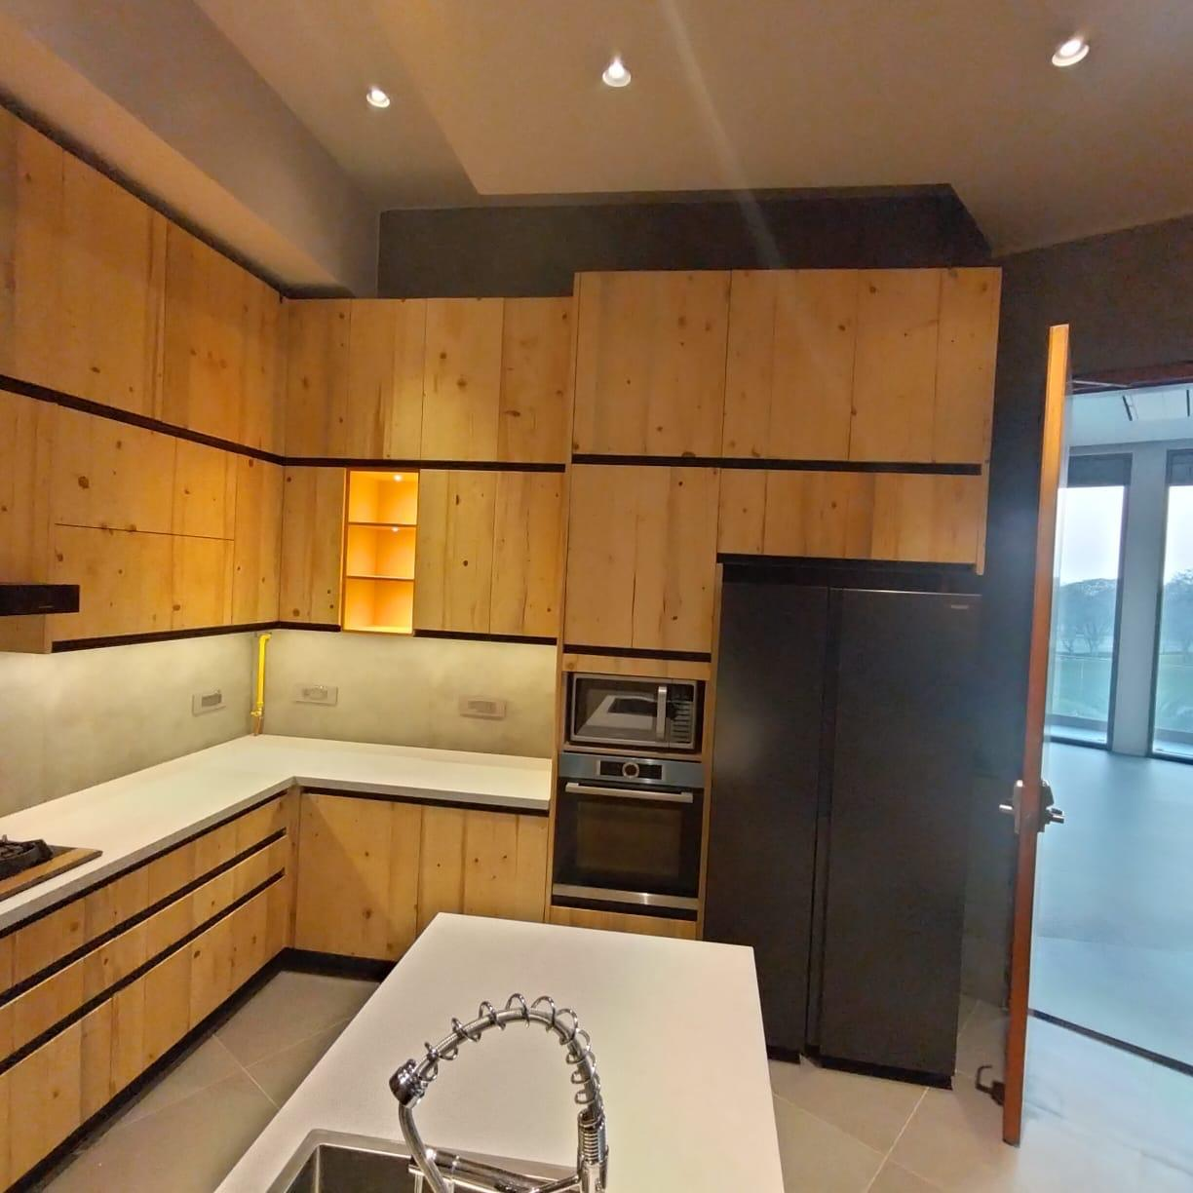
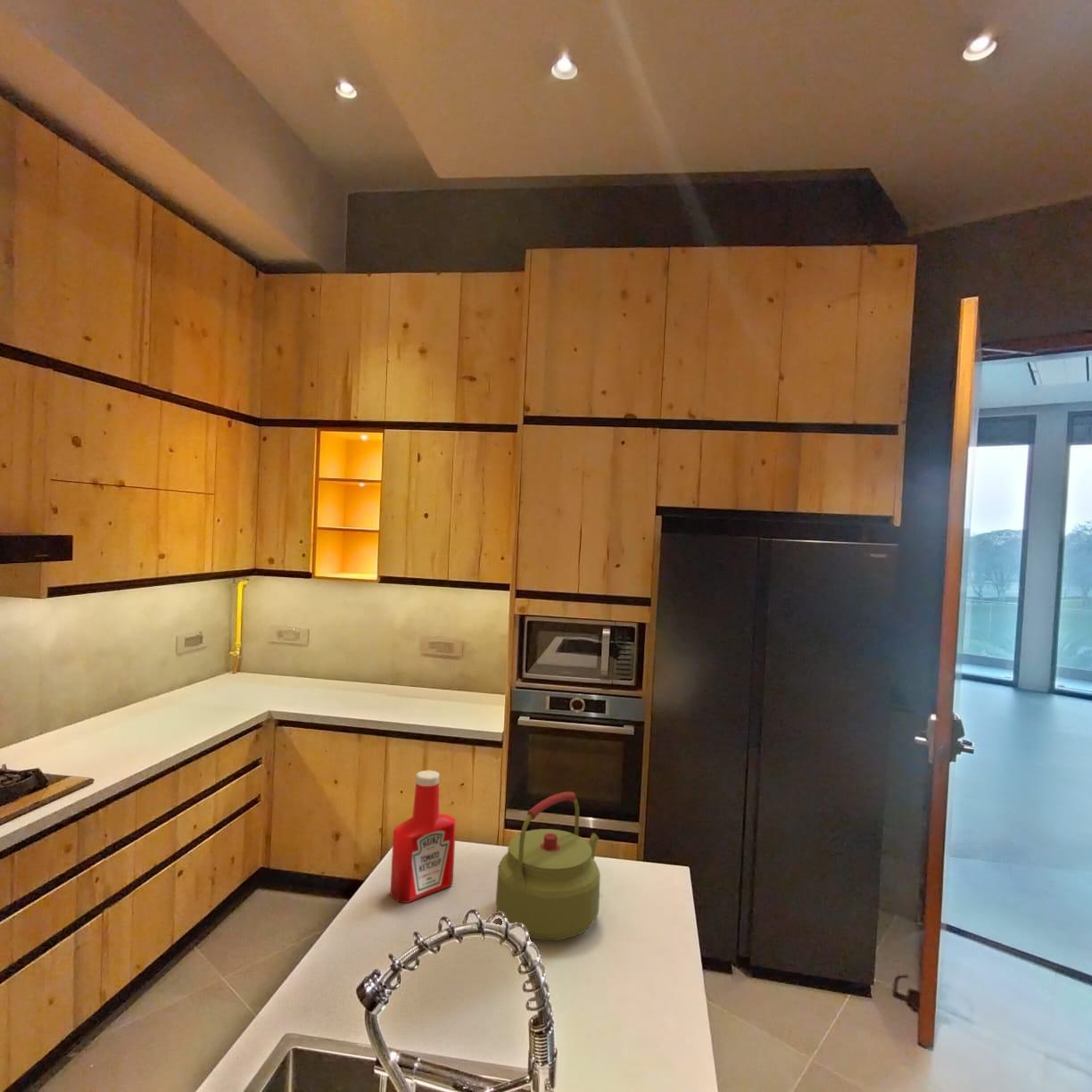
+ kettle [495,790,601,941]
+ soap bottle [389,770,457,904]
